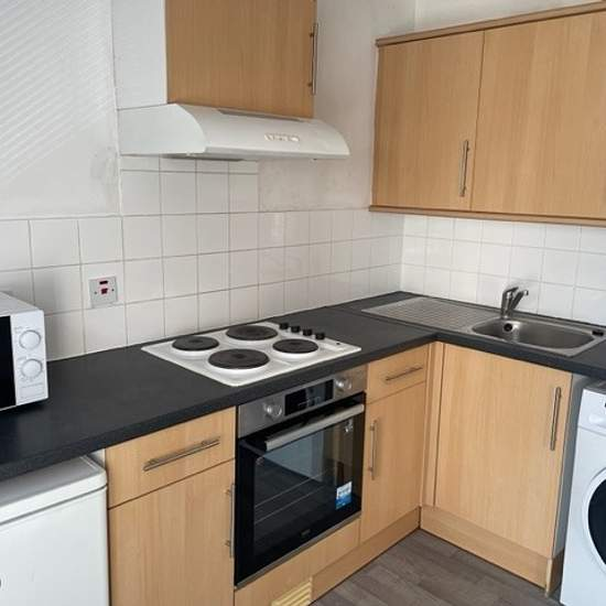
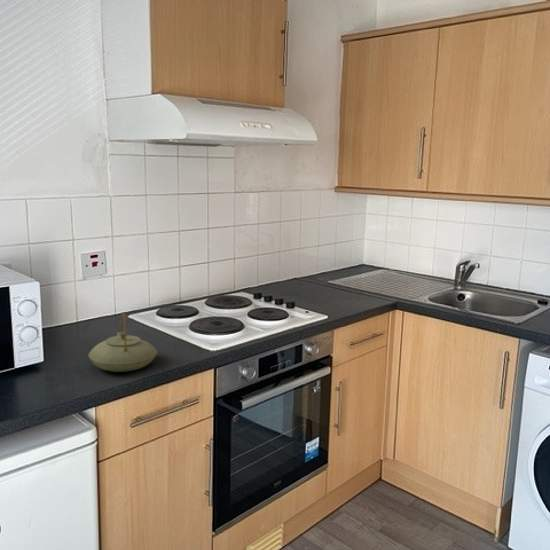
+ teapot [88,312,158,373]
